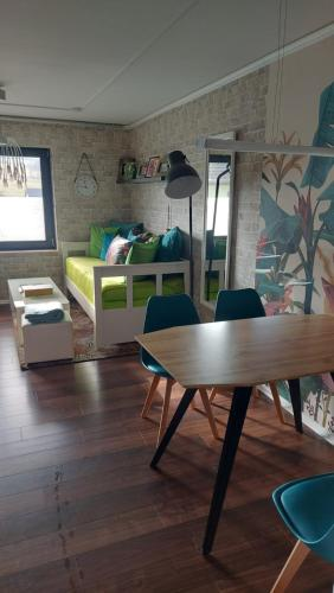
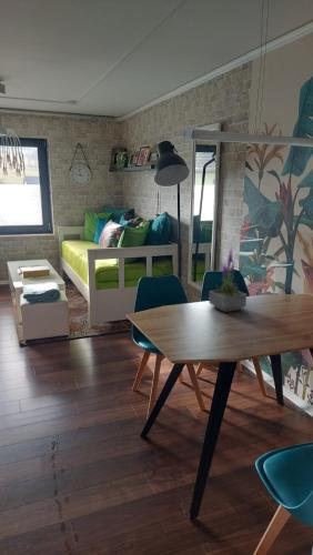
+ potted plant [208,248,248,313]
